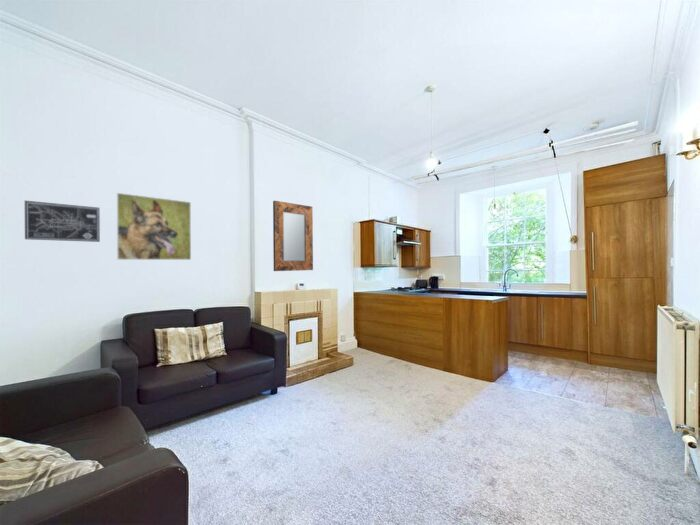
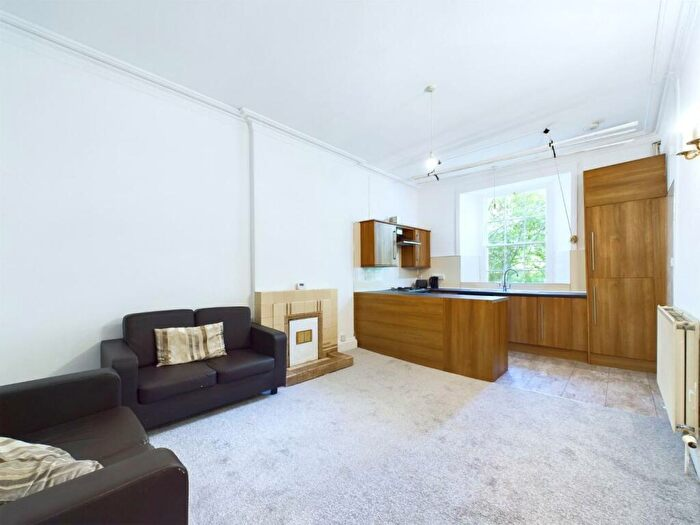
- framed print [116,192,192,261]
- home mirror [272,200,314,272]
- wall art [24,200,101,243]
